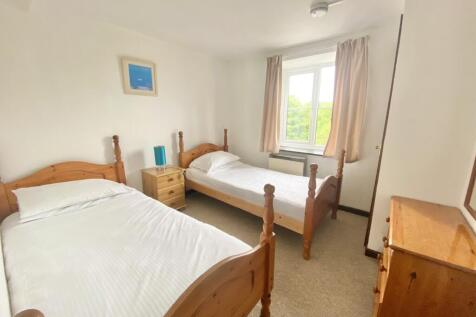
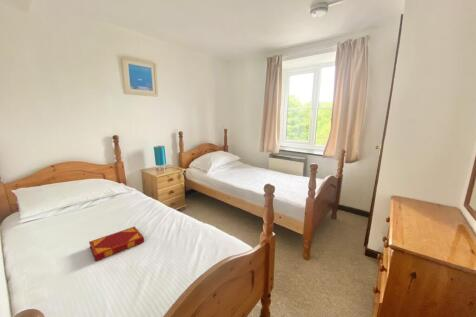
+ hardback book [88,226,145,262]
